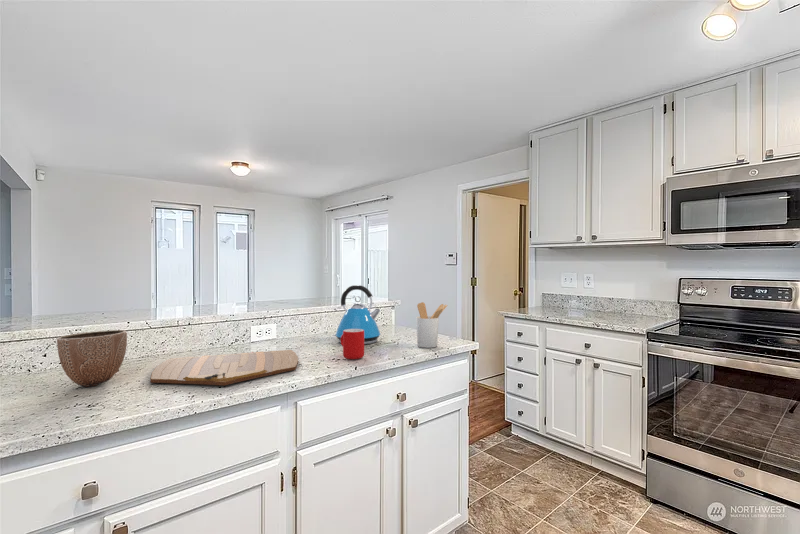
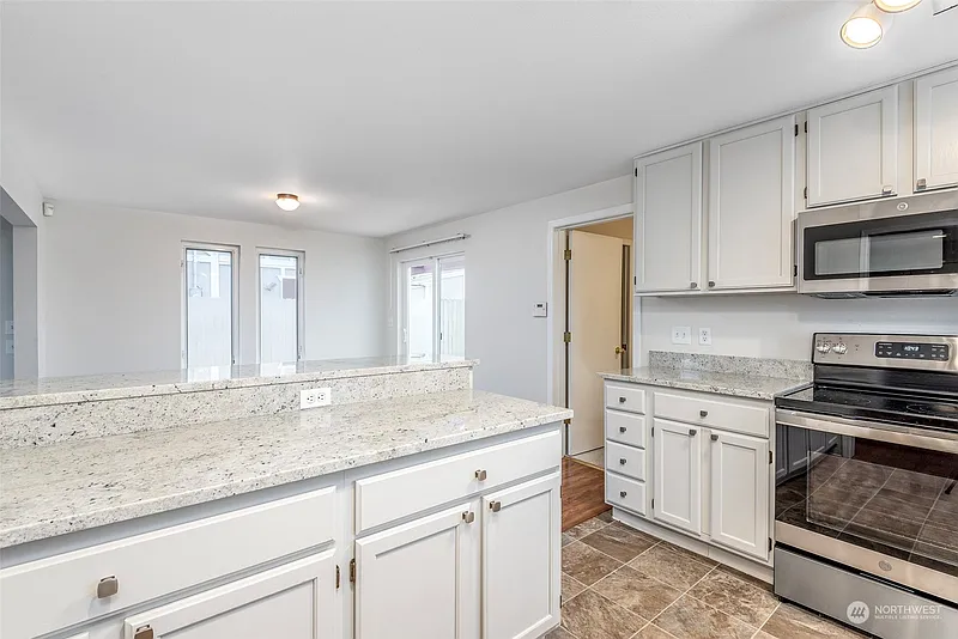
- cutting board [149,349,299,386]
- mug [340,329,365,360]
- decorative bowl [56,329,128,388]
- utensil holder [415,301,448,349]
- kettle [331,284,381,345]
